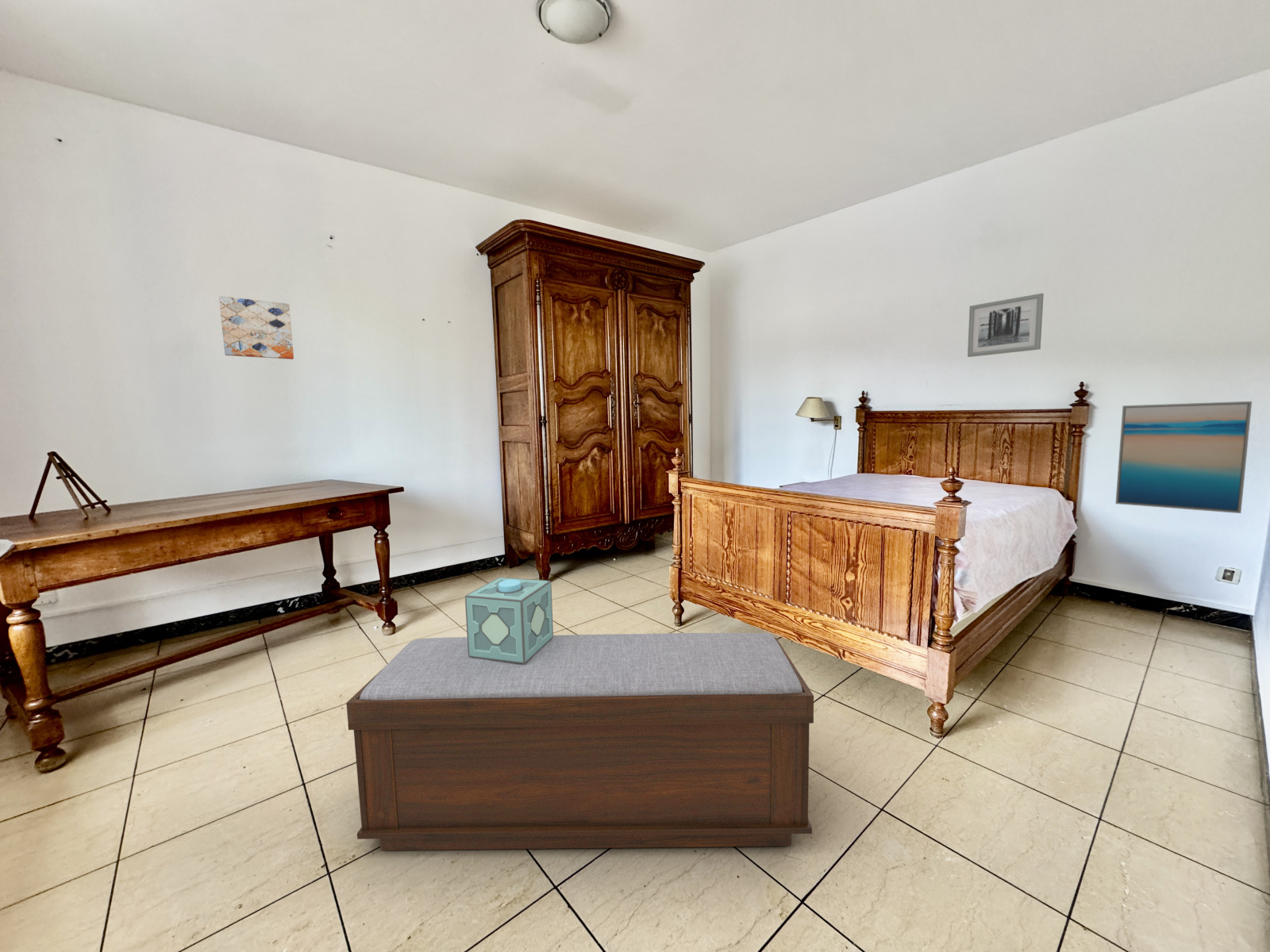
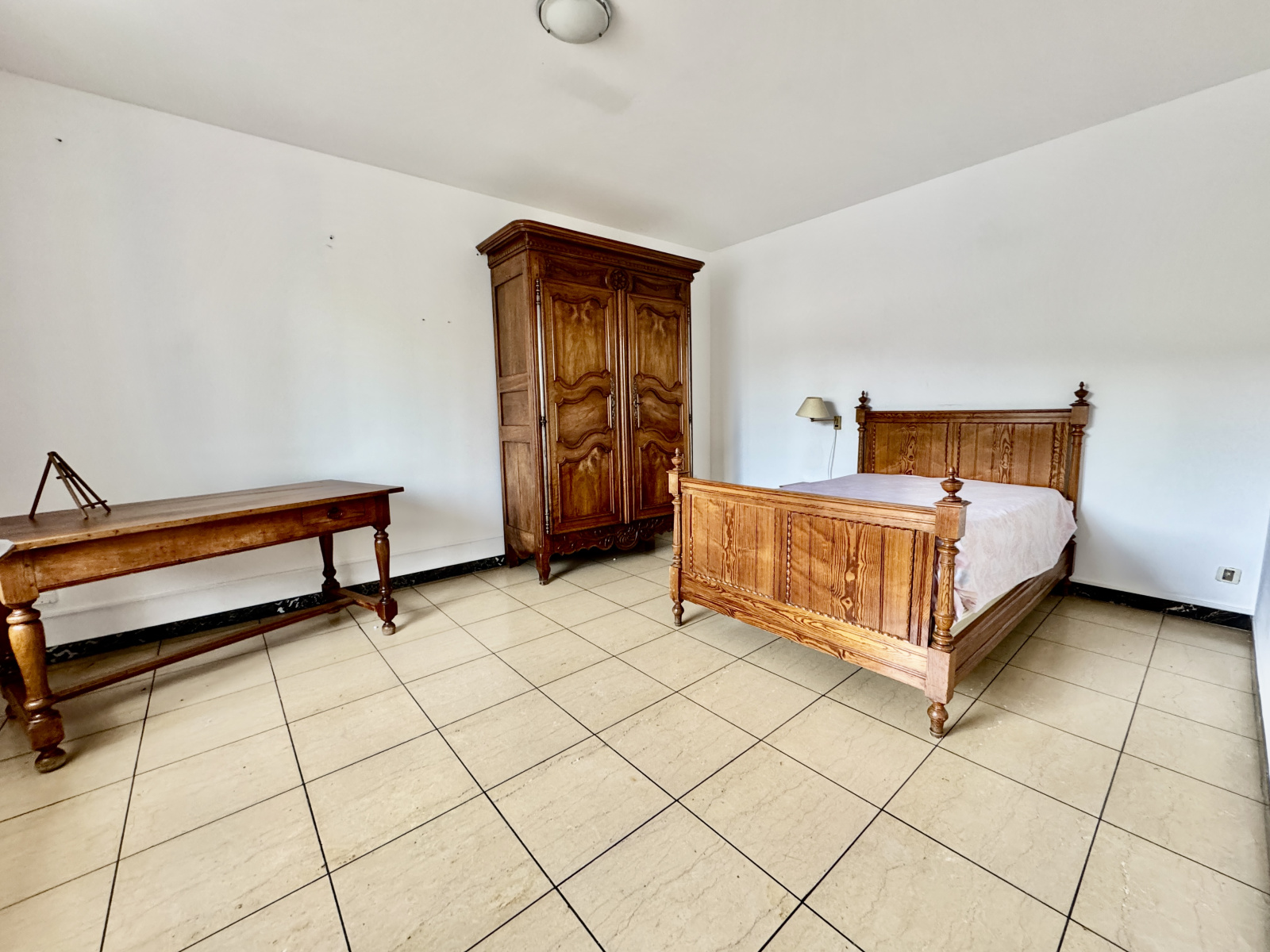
- wall art [218,295,294,360]
- wall art [1114,401,1253,514]
- bench [345,632,814,851]
- decorative box [464,577,554,664]
- wall art [967,293,1045,358]
